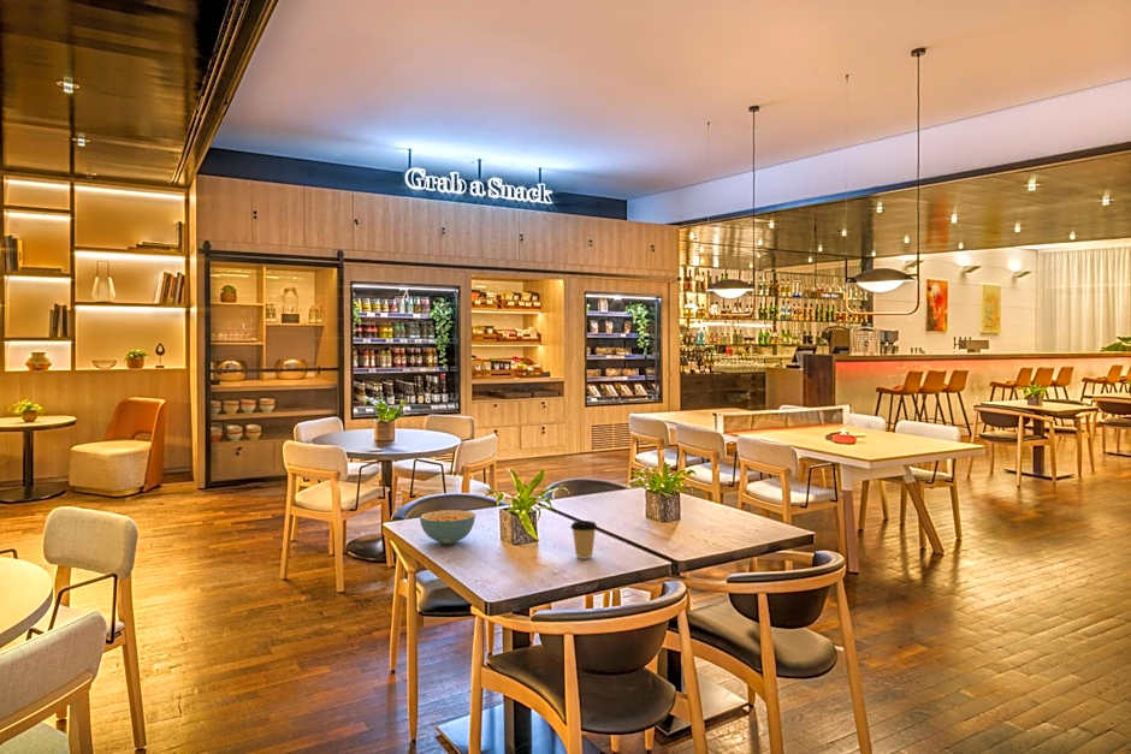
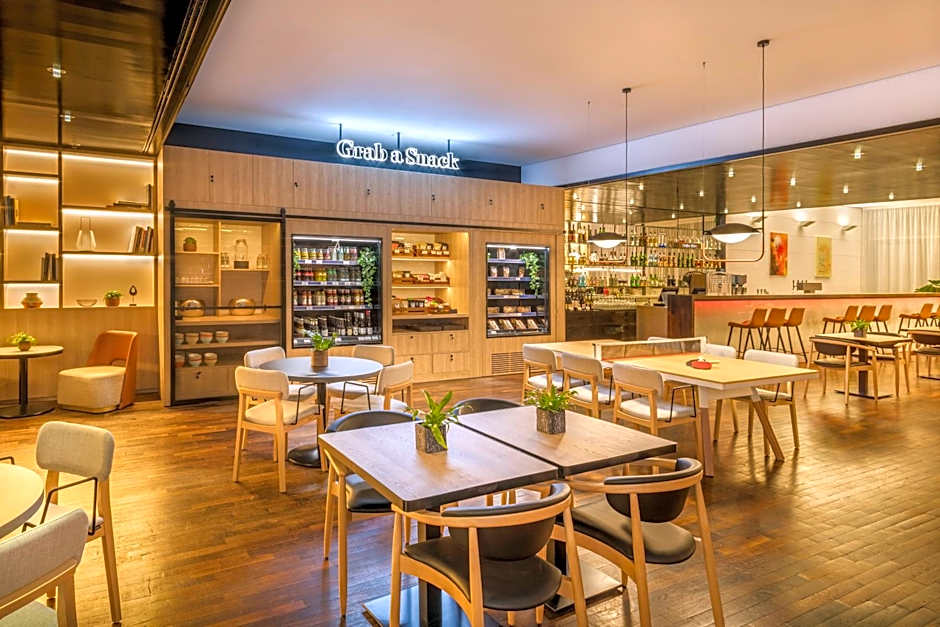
- cereal bowl [419,509,476,546]
- coffee cup [569,520,598,560]
